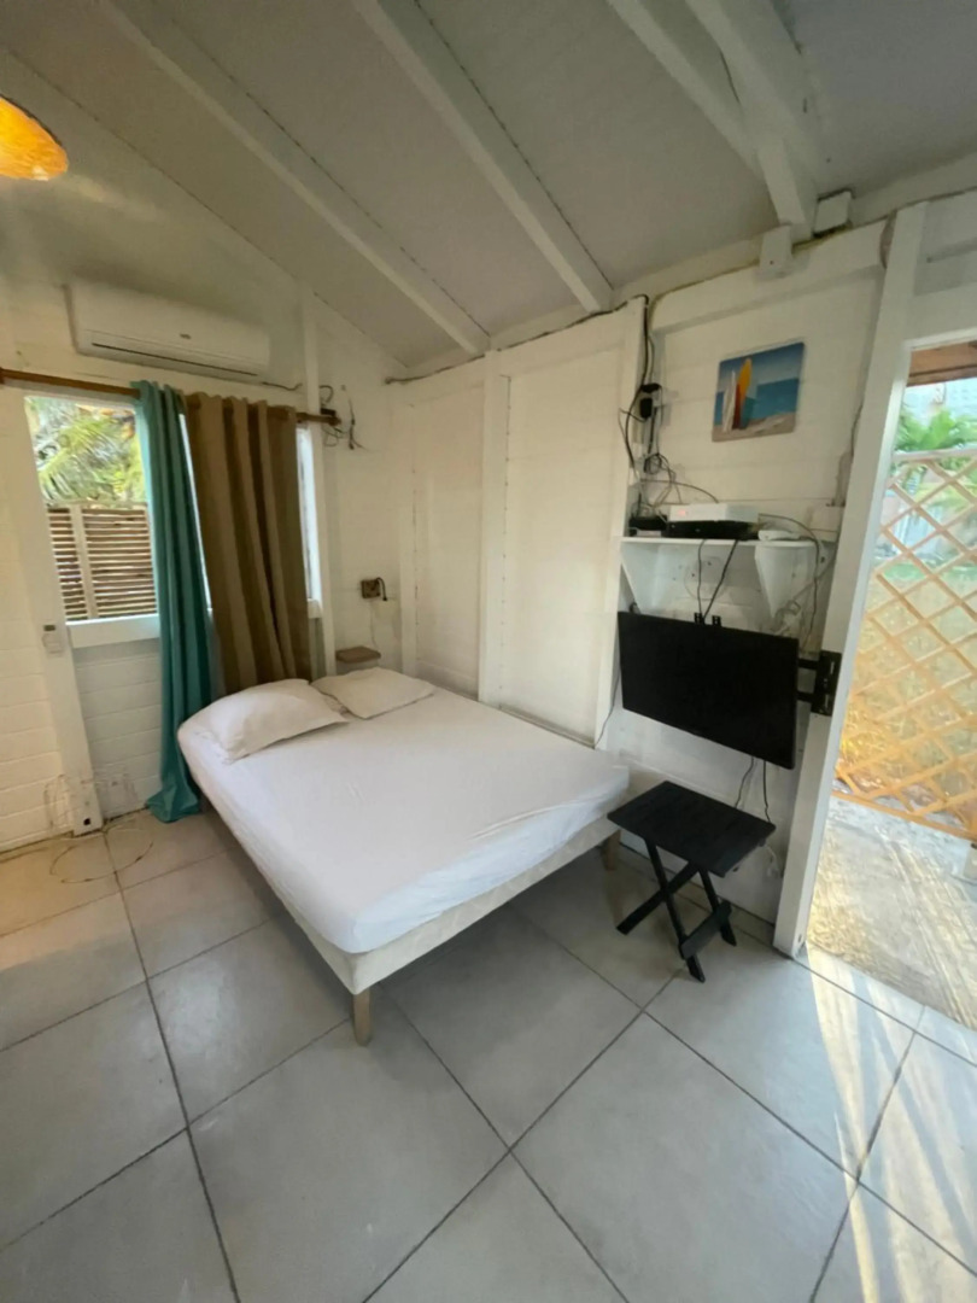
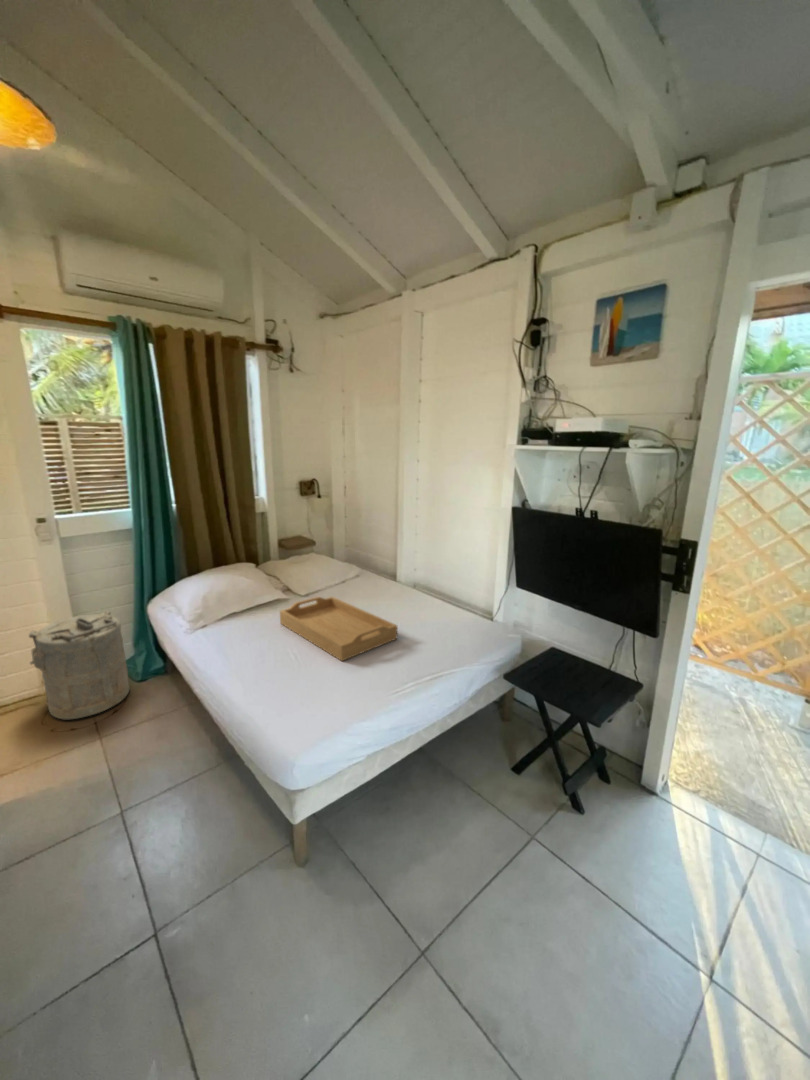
+ serving tray [279,596,398,662]
+ laundry hamper [28,609,130,720]
